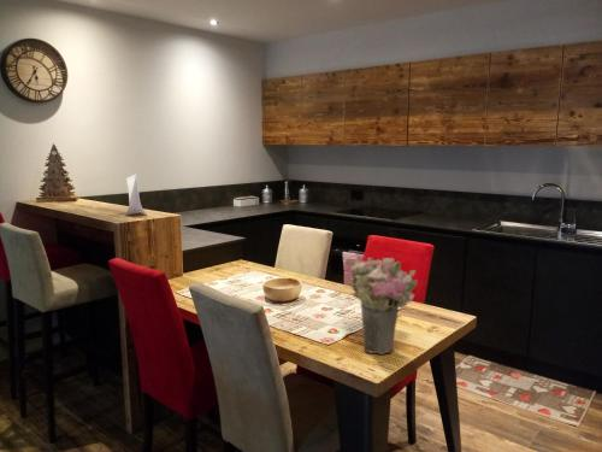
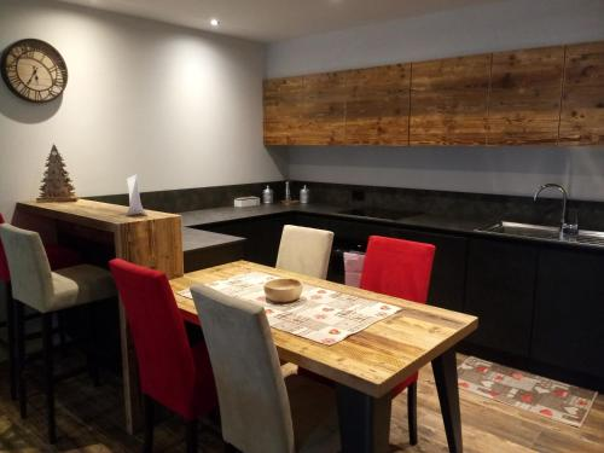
- flower bouquet [347,257,418,356]
